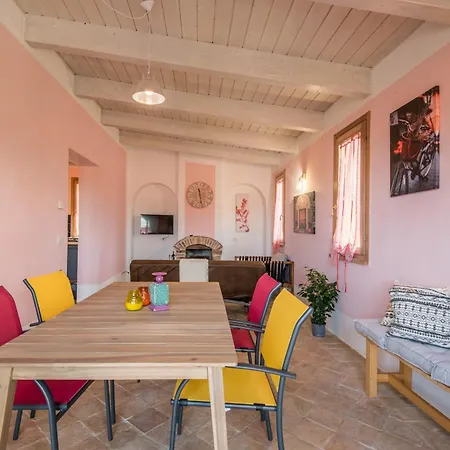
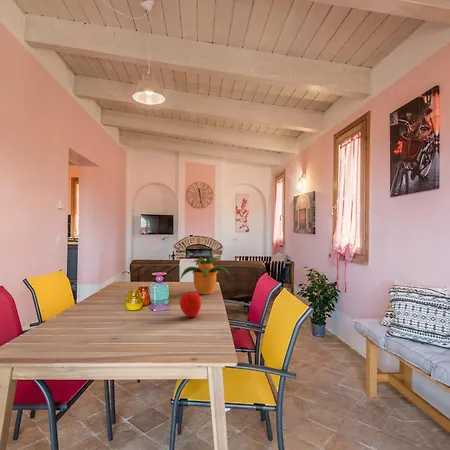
+ apple [179,291,202,319]
+ potted plant [180,254,230,295]
